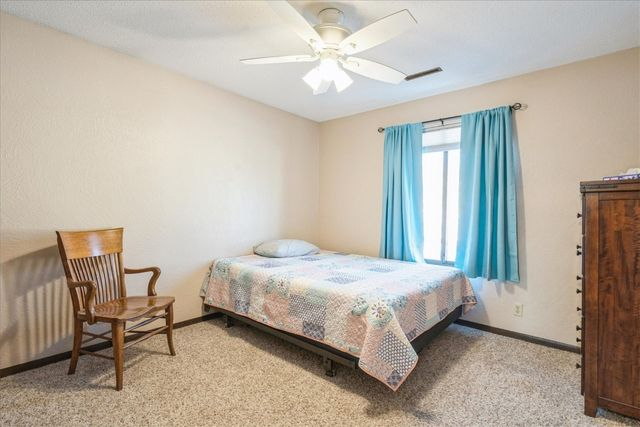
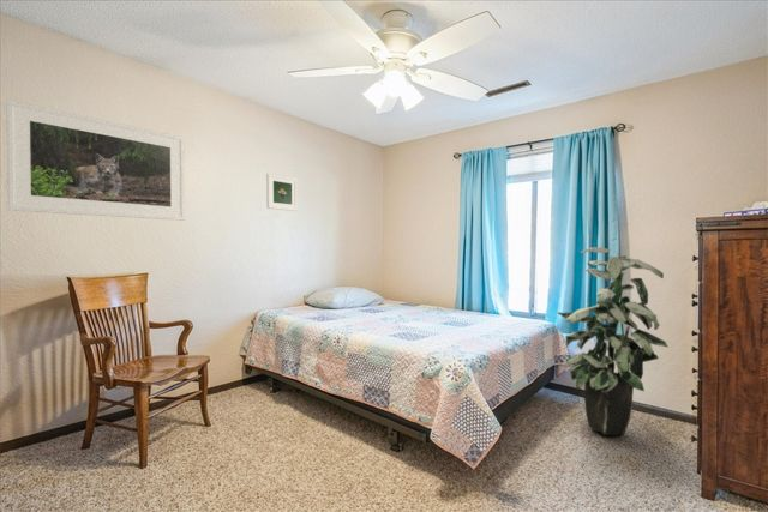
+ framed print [265,173,299,212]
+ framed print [5,98,186,222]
+ indoor plant [557,246,668,436]
